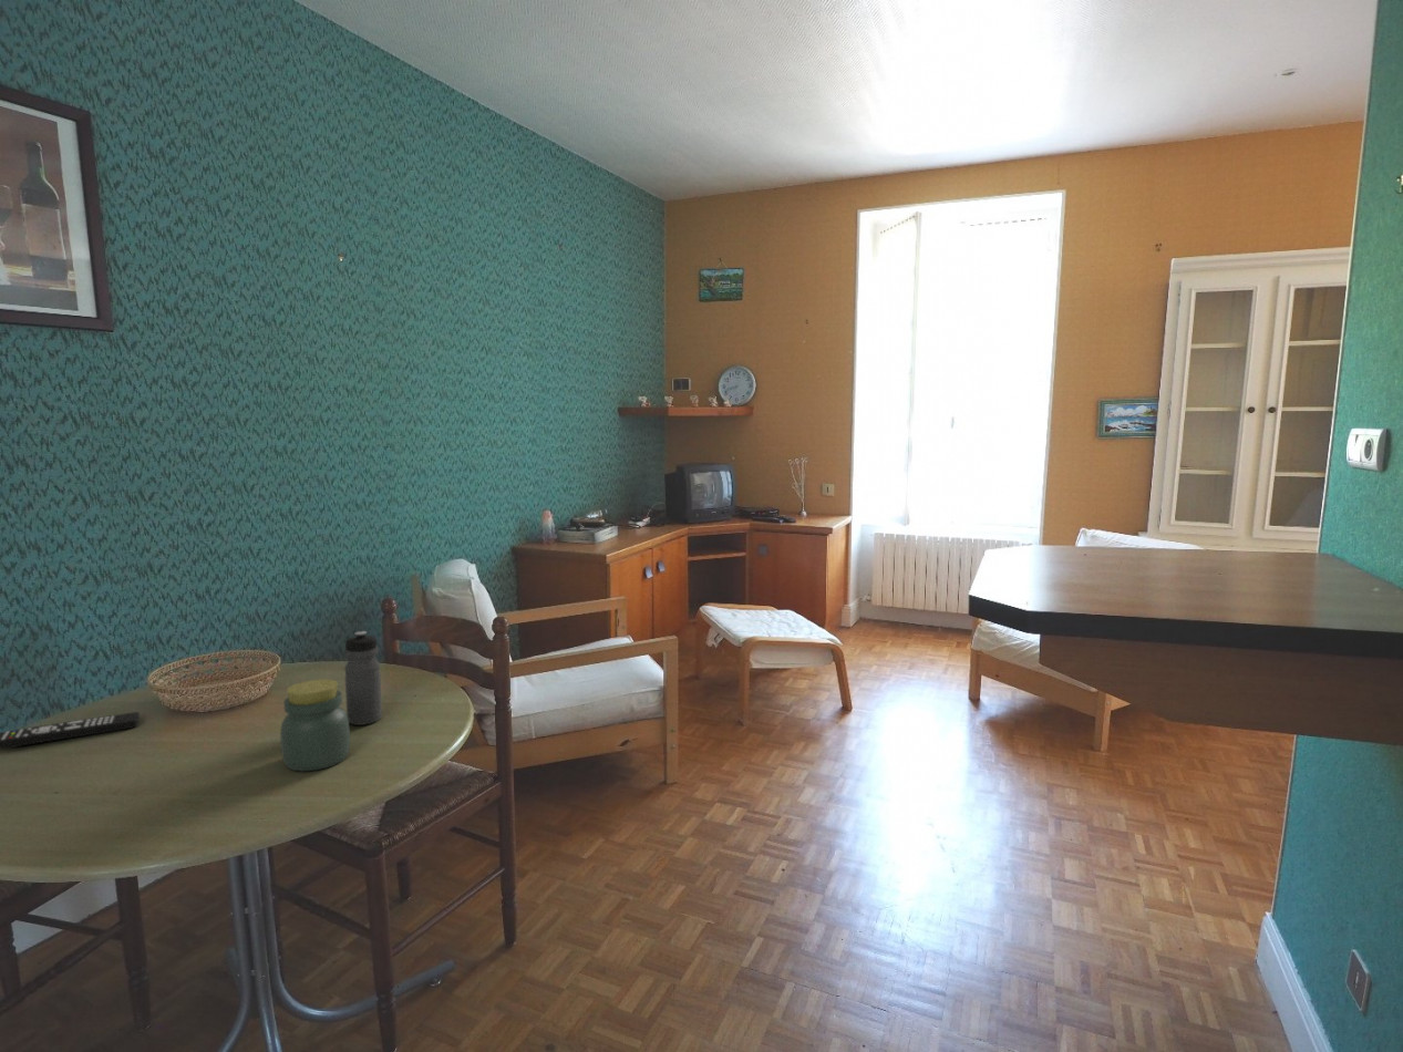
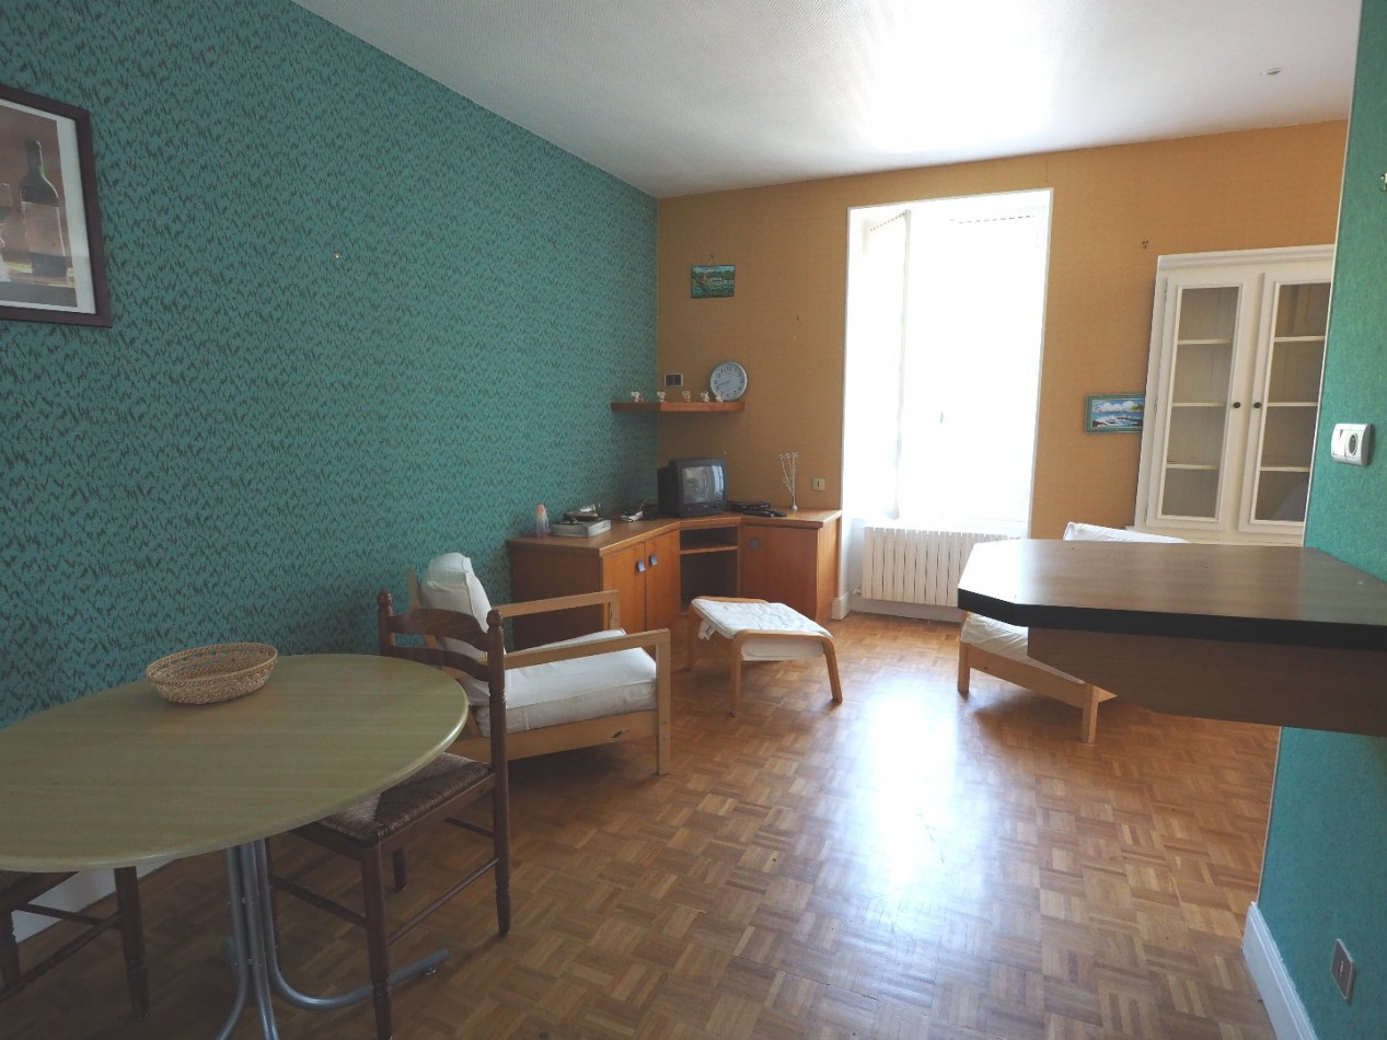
- remote control [0,711,141,750]
- jar [279,679,351,772]
- water bottle [343,630,383,726]
